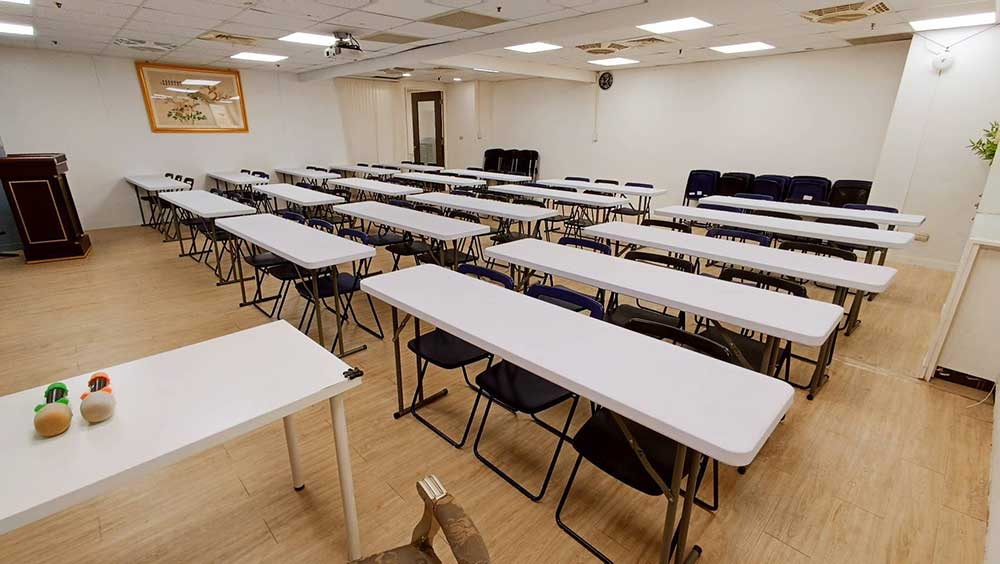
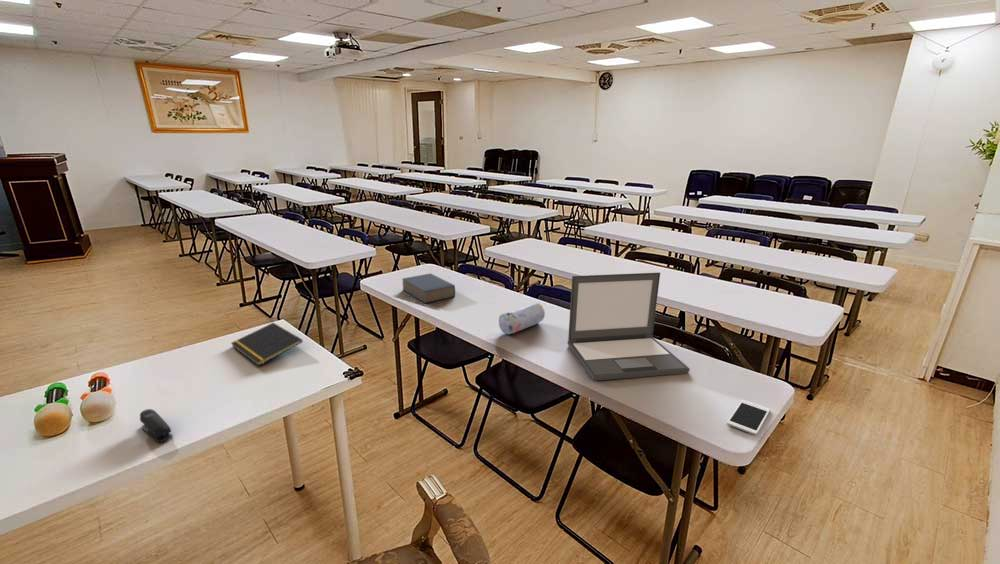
+ pencil case [498,301,546,335]
+ book [401,272,456,304]
+ laptop [567,271,691,382]
+ notepad [230,322,304,367]
+ cell phone [726,399,771,436]
+ stapler [139,408,174,443]
